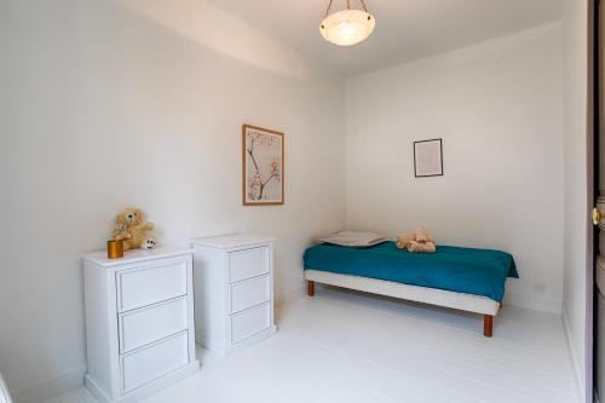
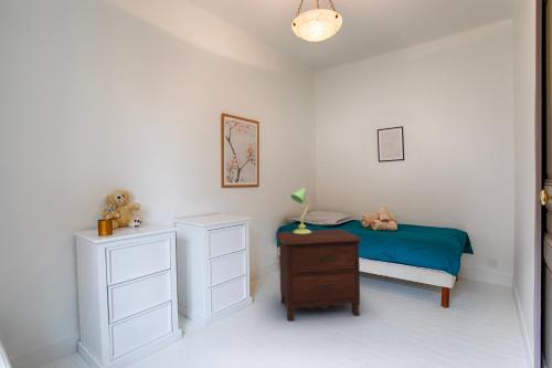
+ table lamp [290,187,312,234]
+ nightstand [275,229,364,323]
